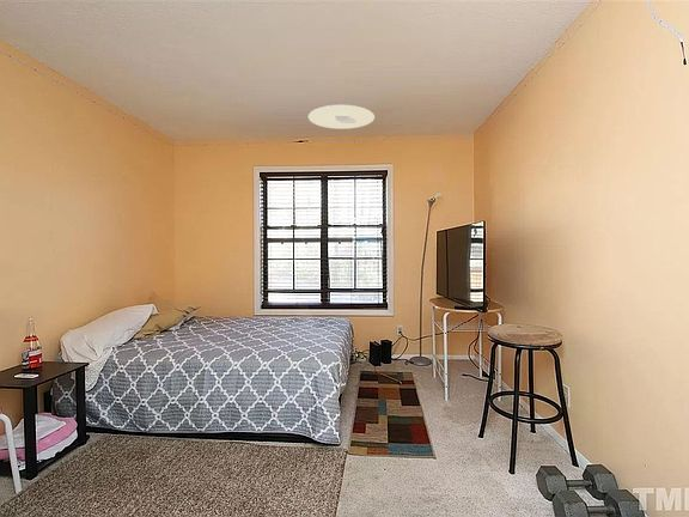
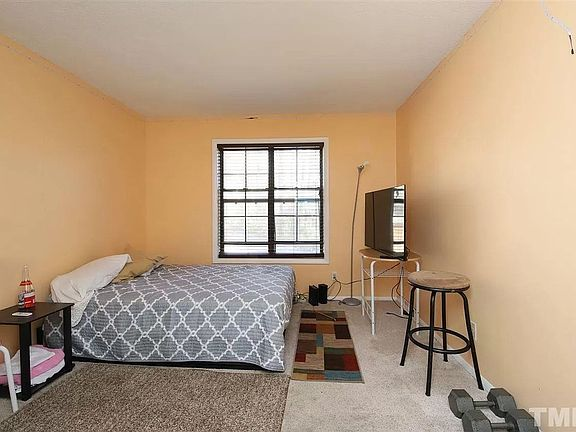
- ceiling light [307,104,376,130]
